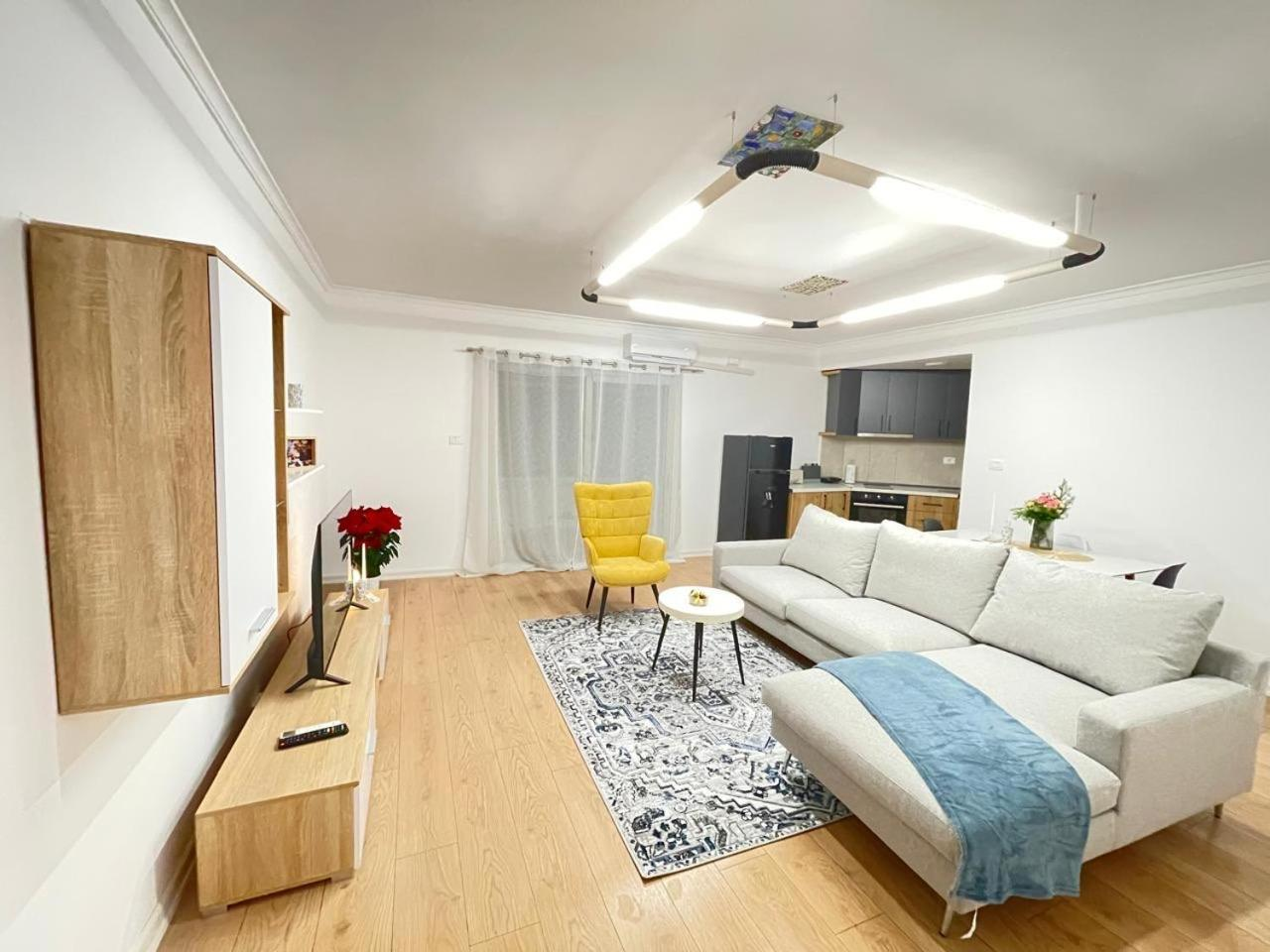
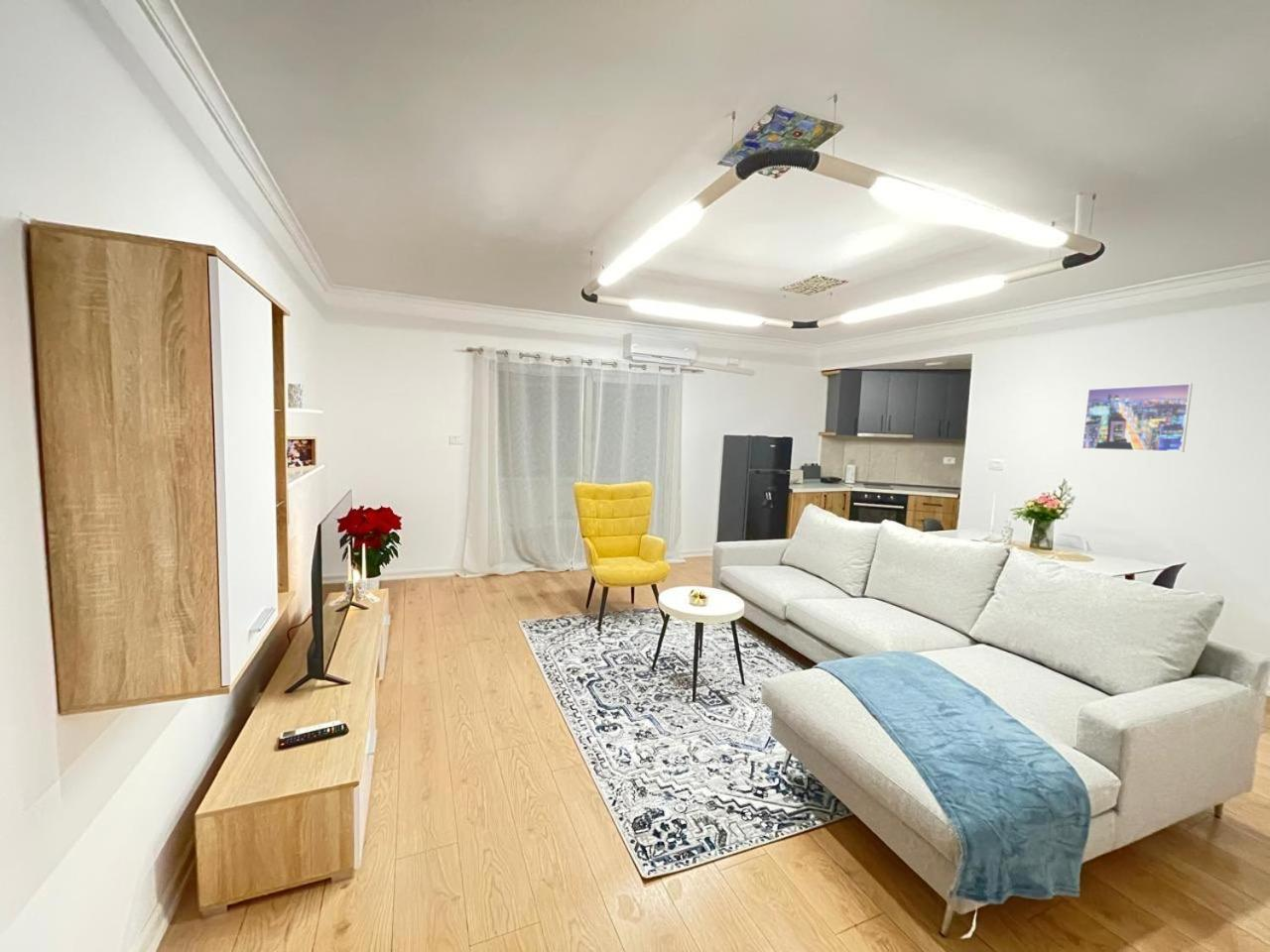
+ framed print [1080,383,1194,453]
